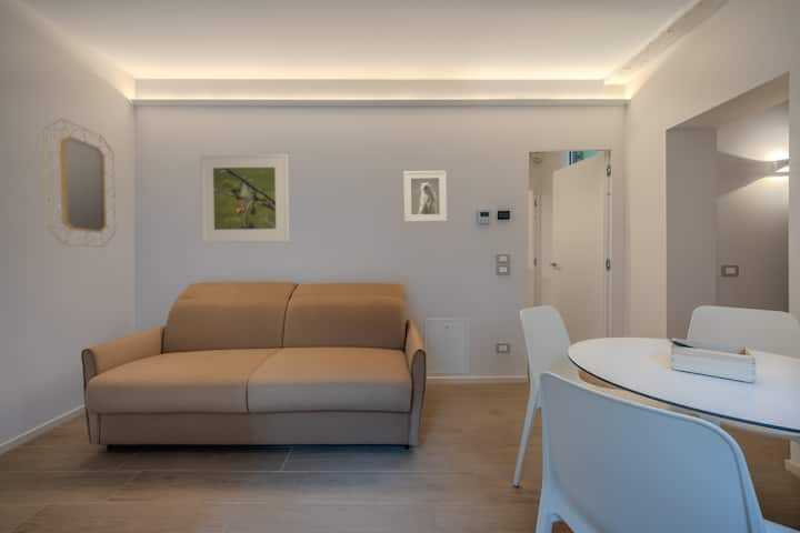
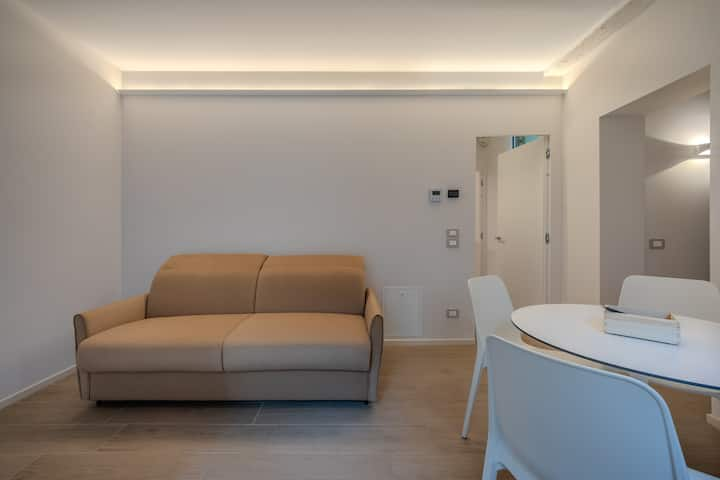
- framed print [199,153,290,243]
- home mirror [43,118,117,249]
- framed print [402,170,448,223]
